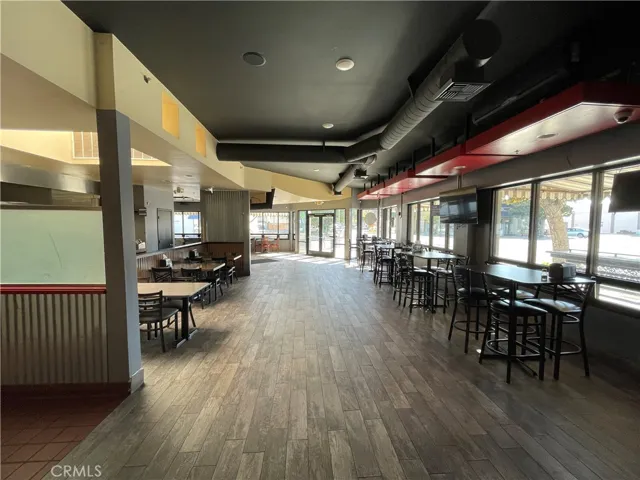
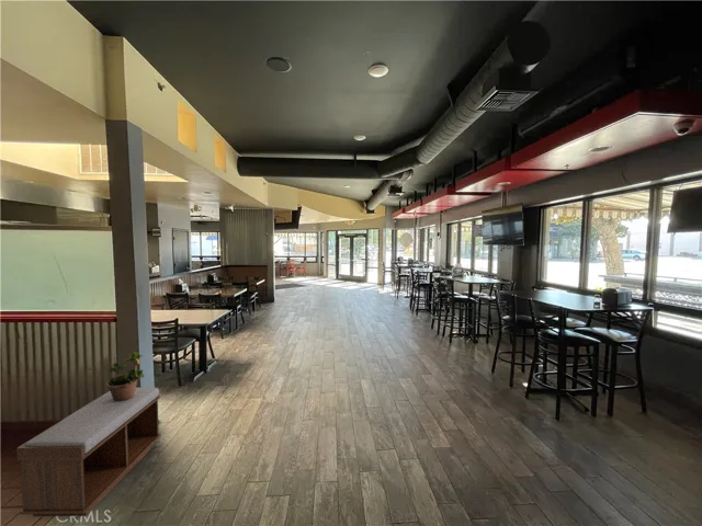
+ bench [15,387,162,517]
+ potted plant [105,351,146,401]
